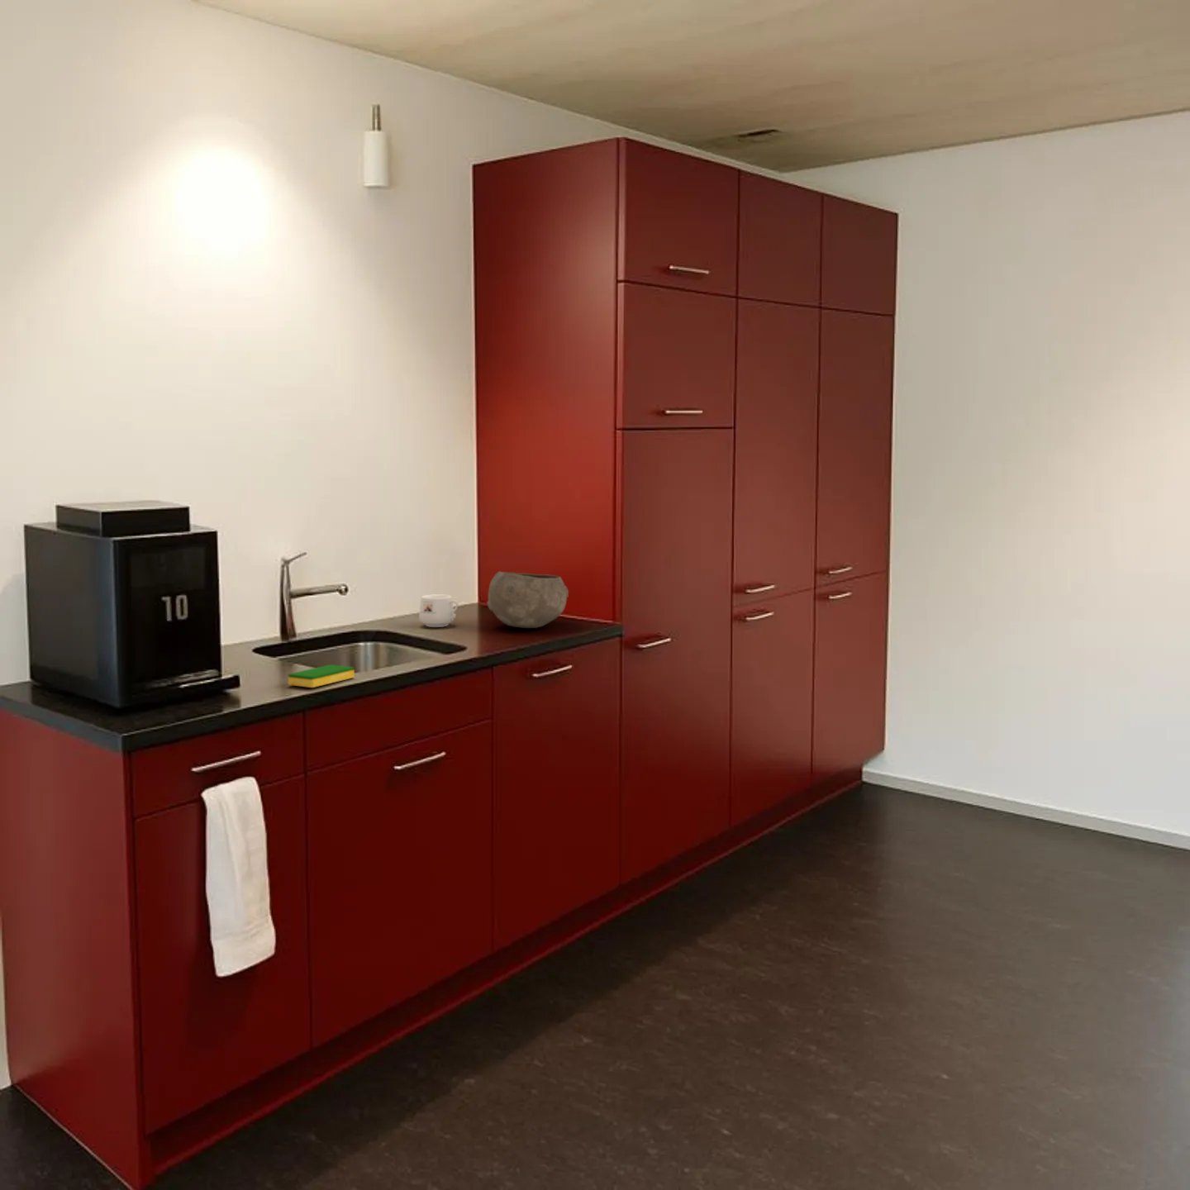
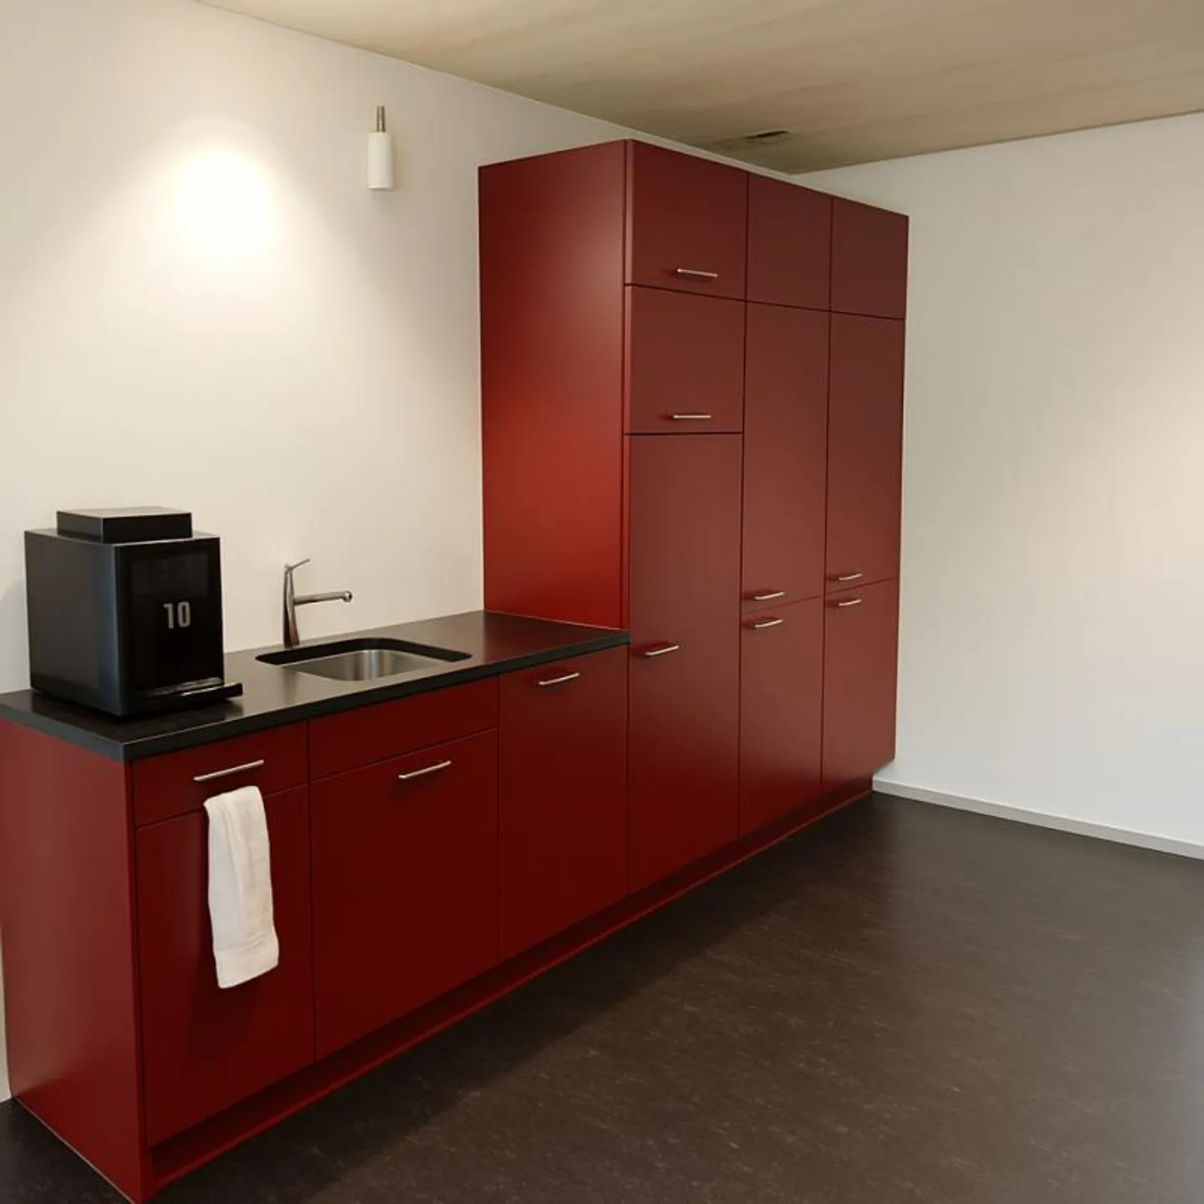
- bowl [486,571,569,629]
- dish sponge [288,664,355,689]
- mug [418,593,460,628]
